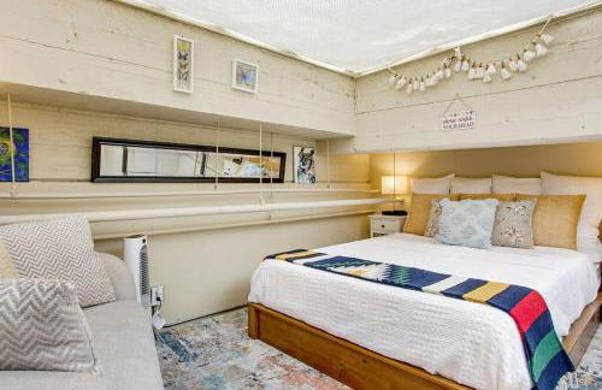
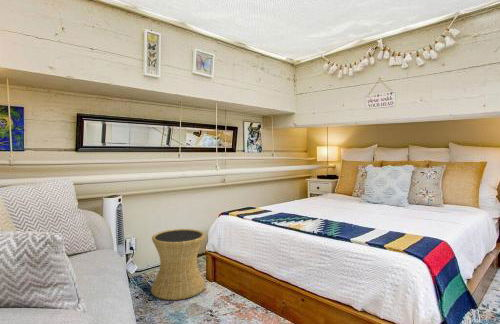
+ side table [150,228,206,301]
